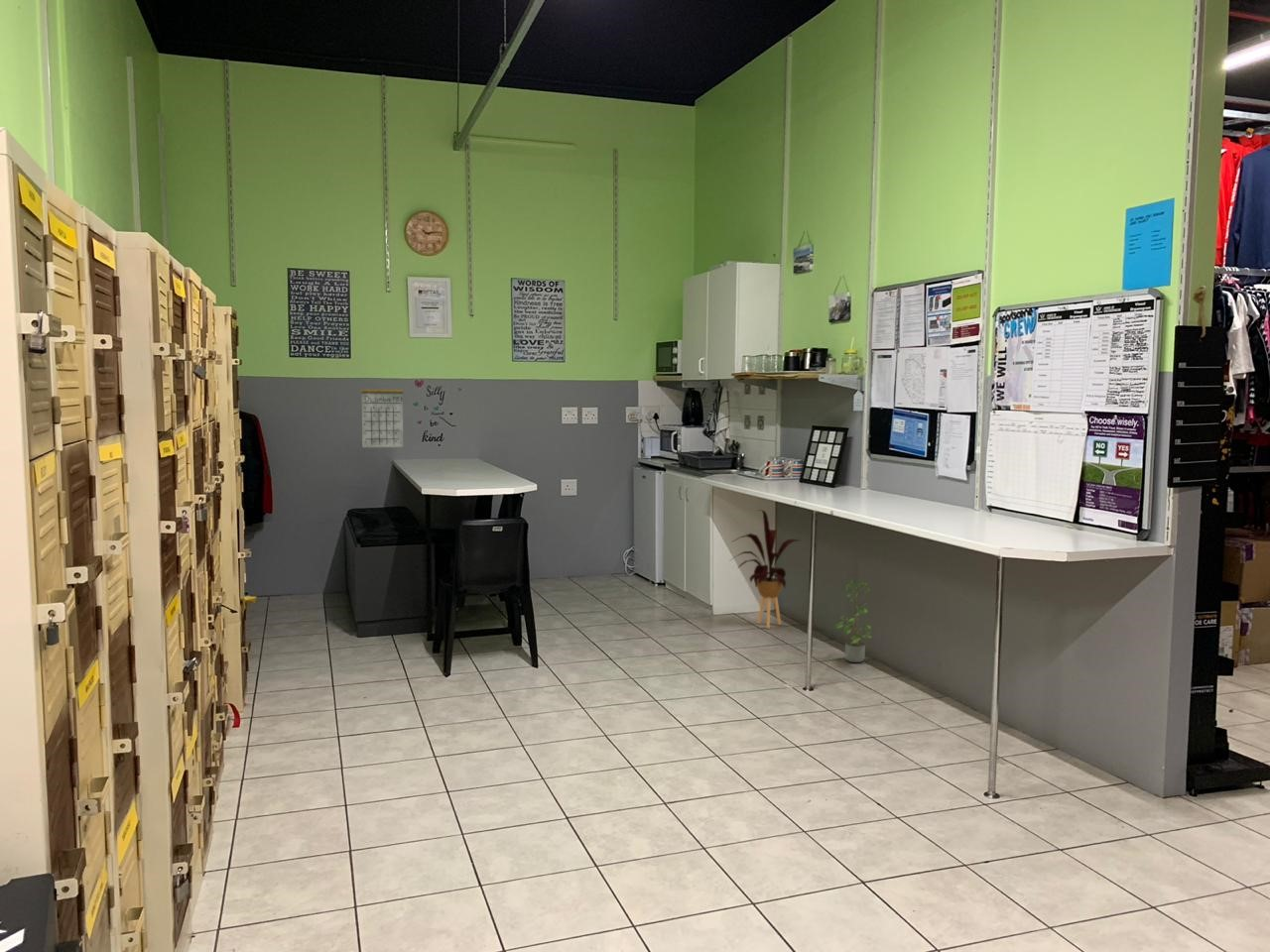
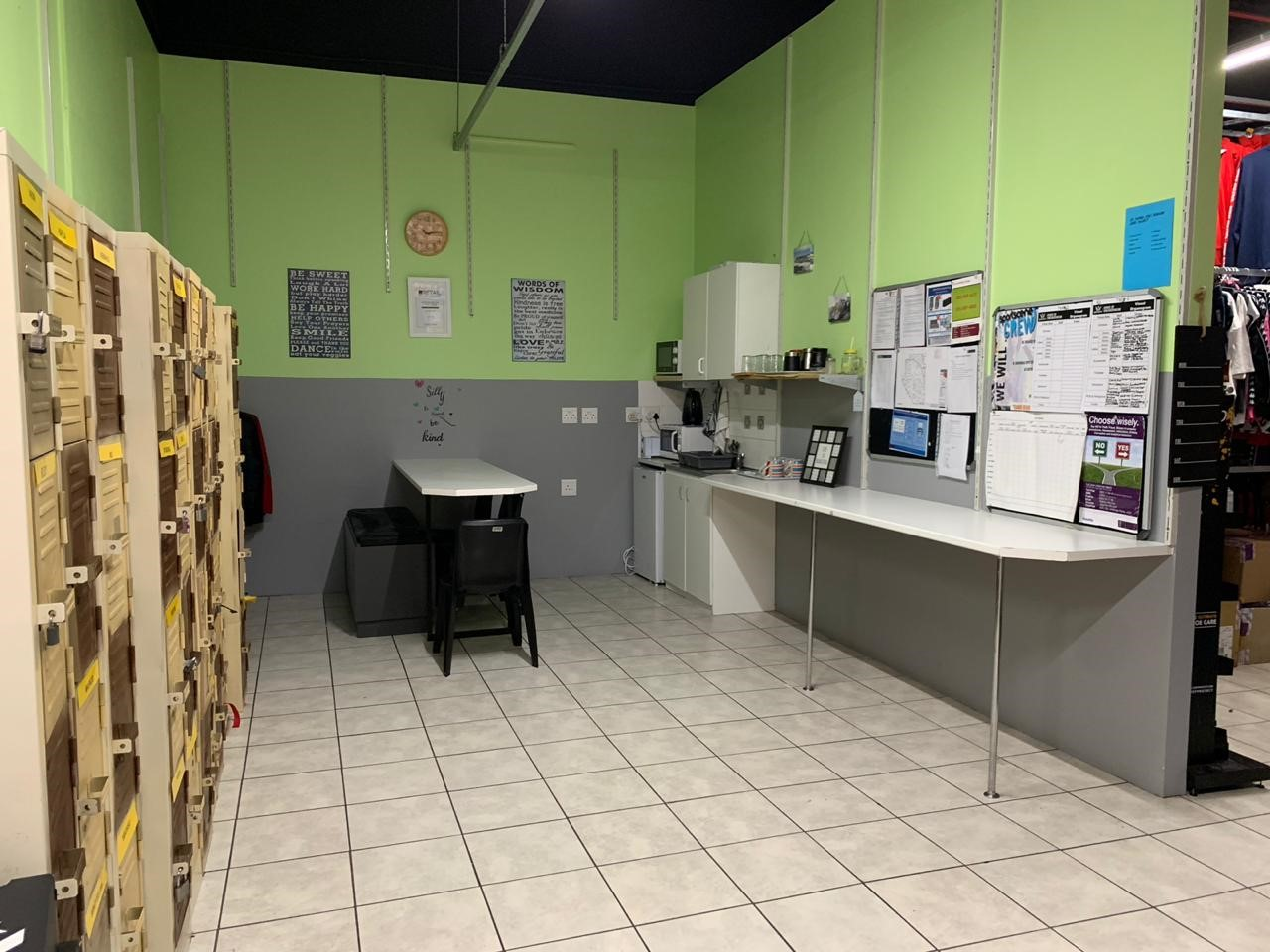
- house plant [728,509,800,629]
- potted plant [833,577,872,663]
- calendar [360,376,404,448]
